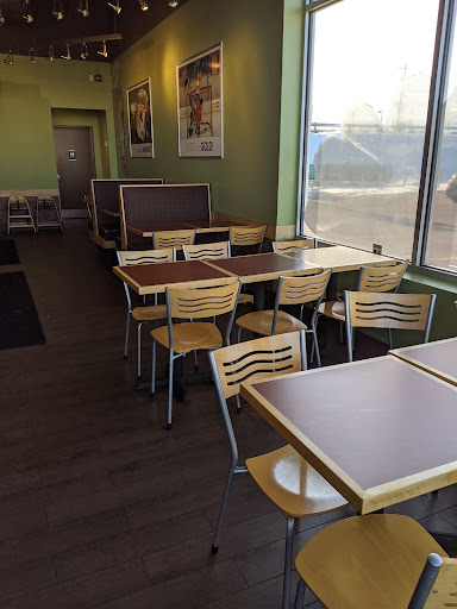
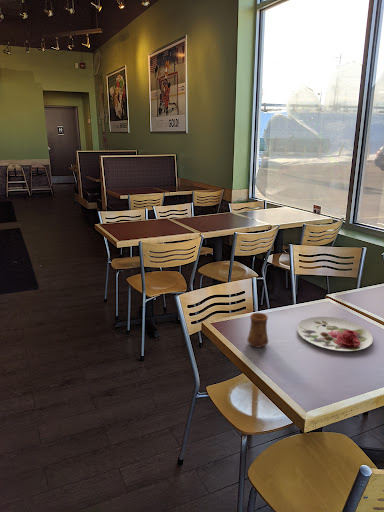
+ plate [296,316,374,352]
+ cup [246,312,269,349]
